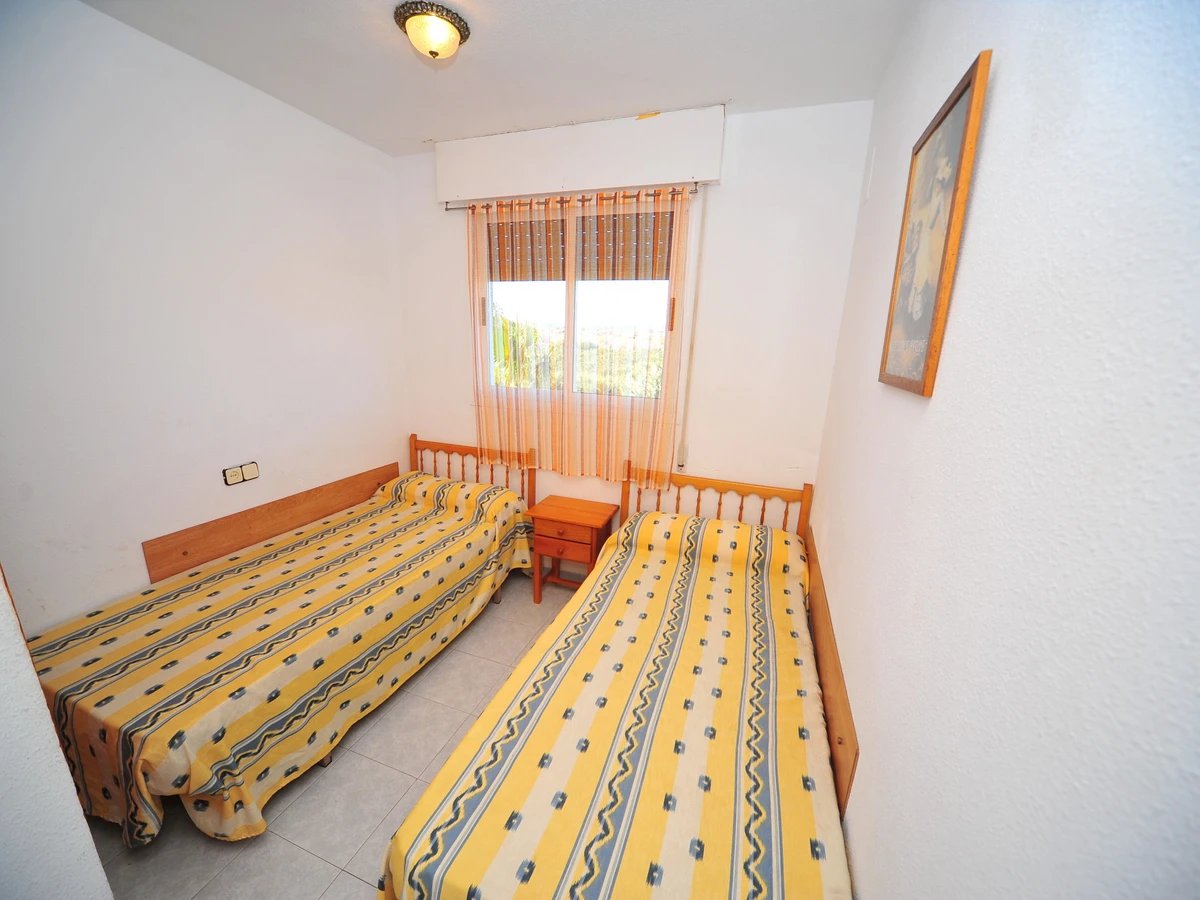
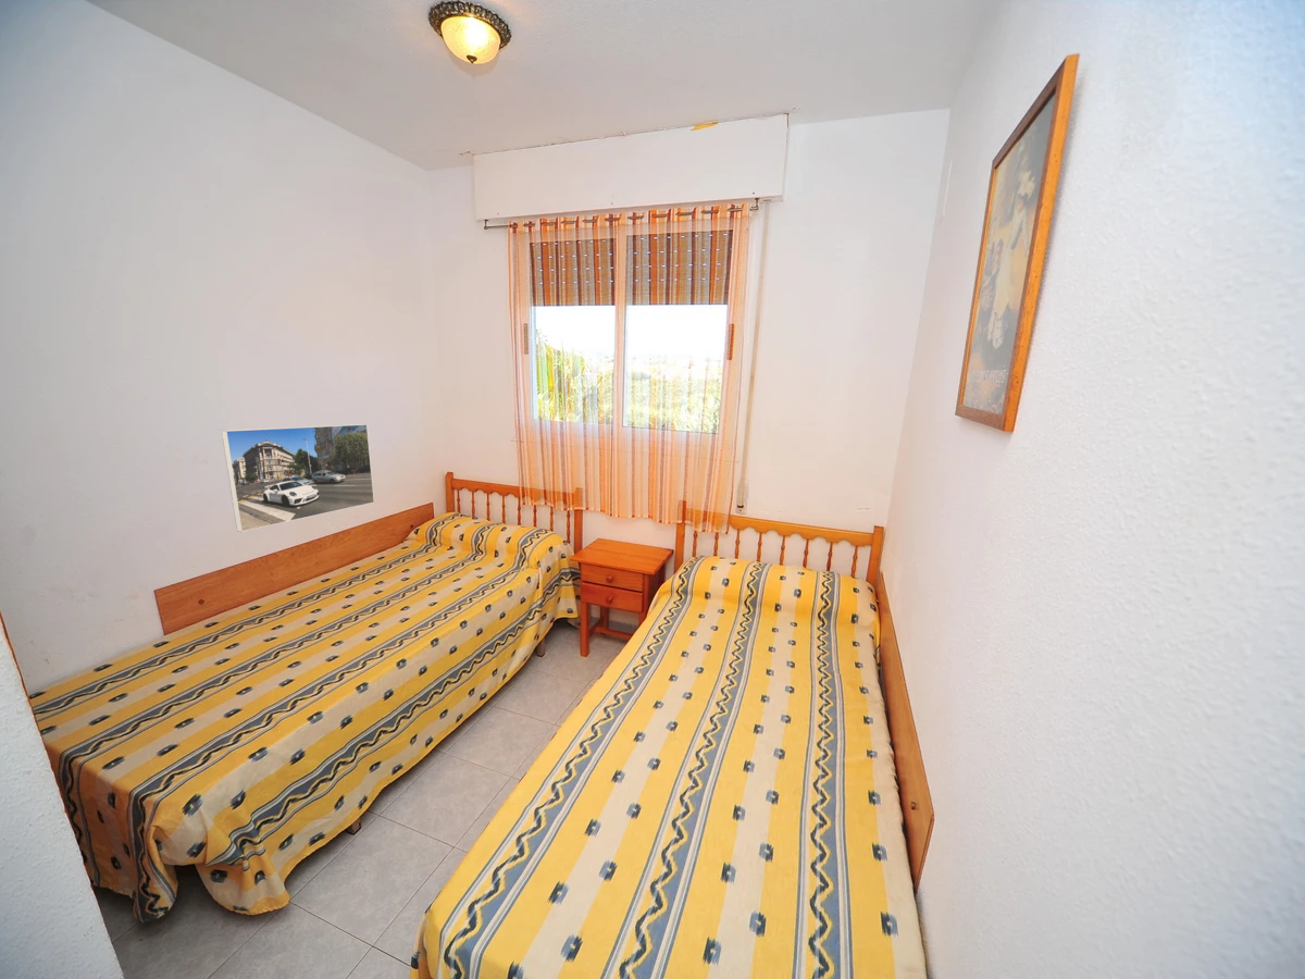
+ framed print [221,423,375,533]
